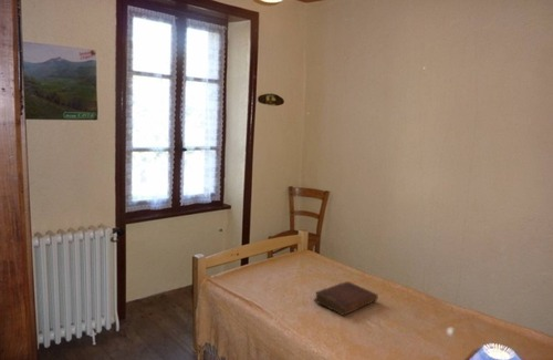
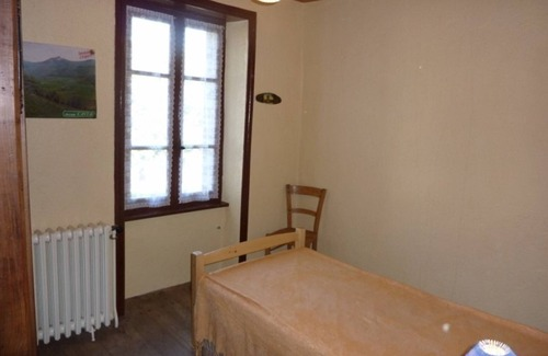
- diary [313,280,379,317]
